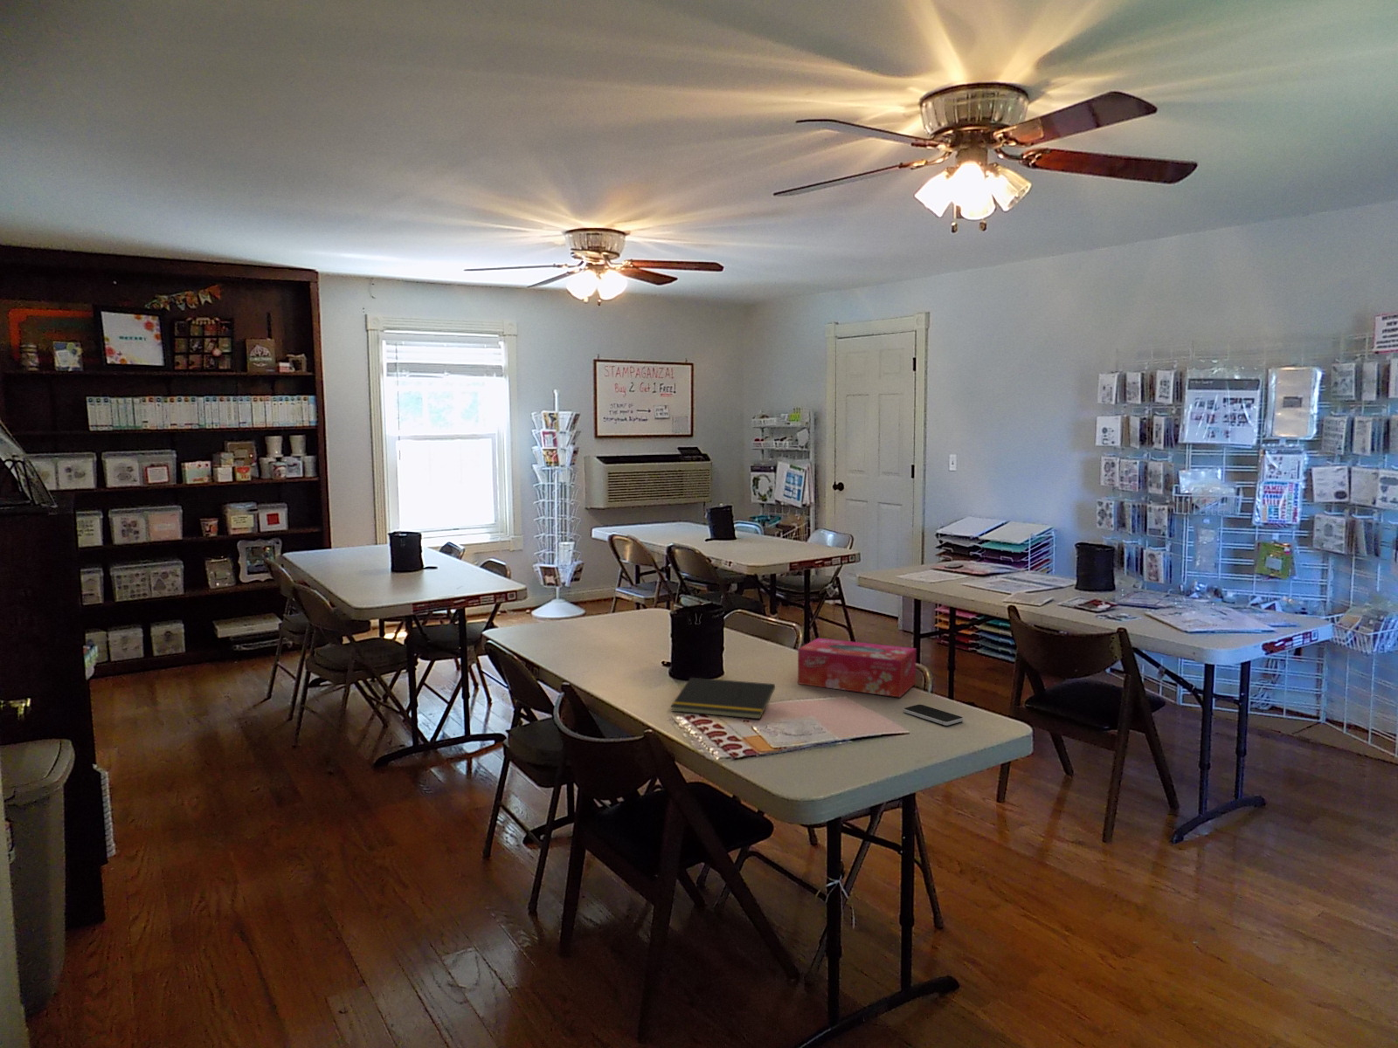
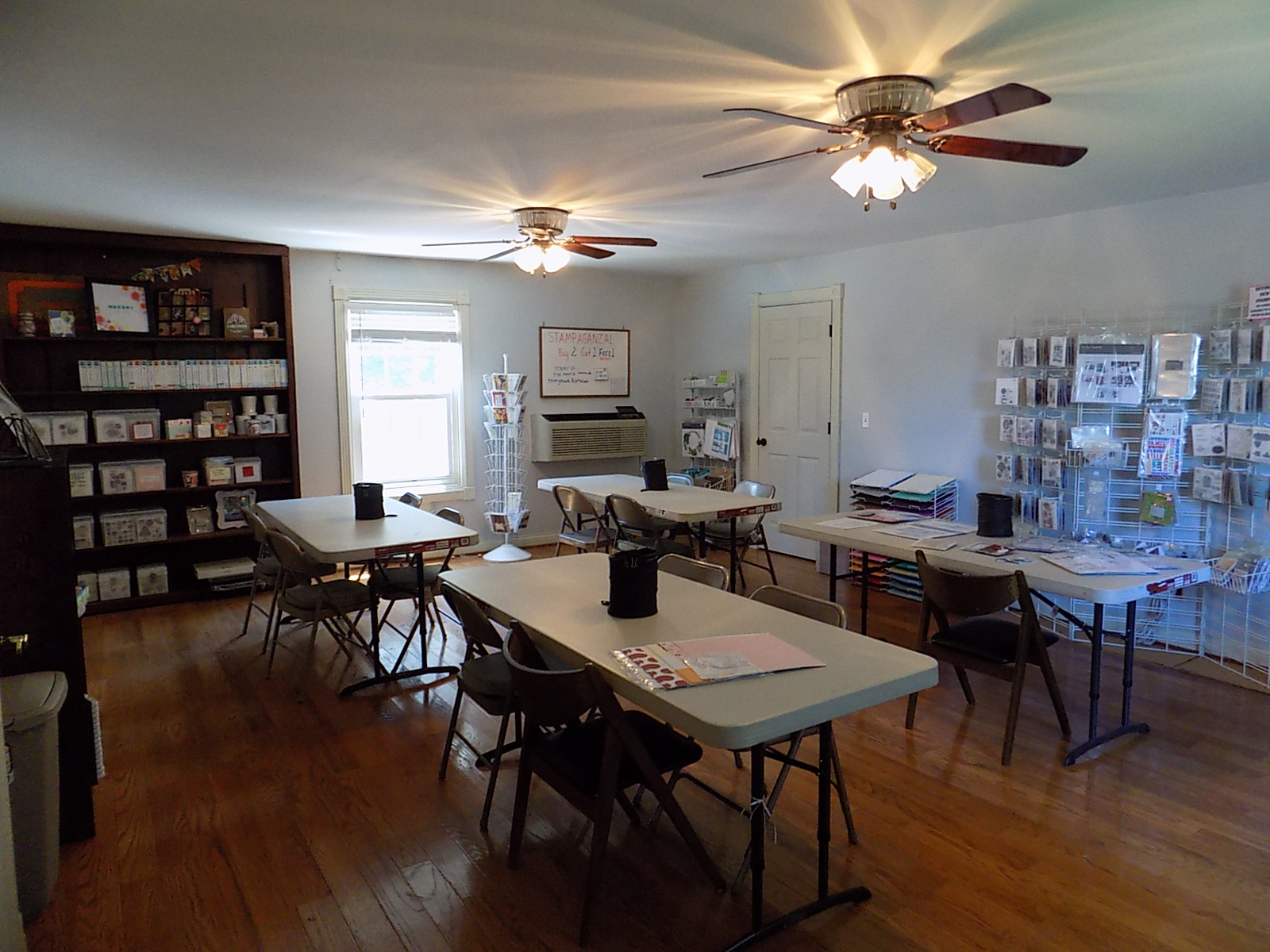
- tissue box [797,637,917,698]
- notepad [670,677,776,720]
- smartphone [903,703,964,727]
